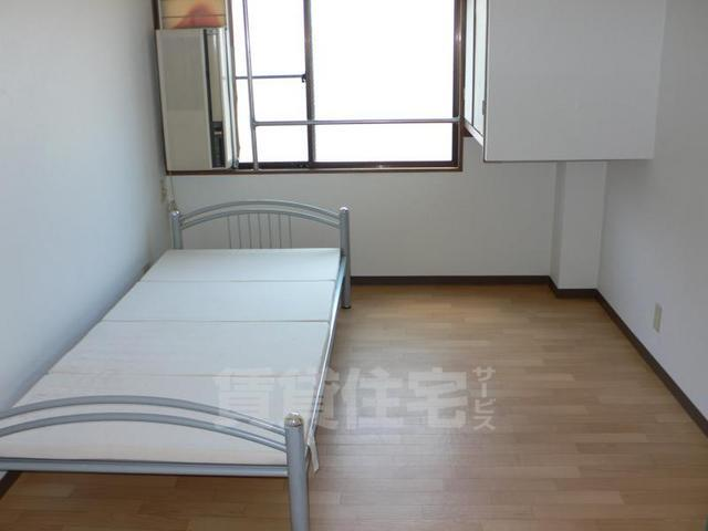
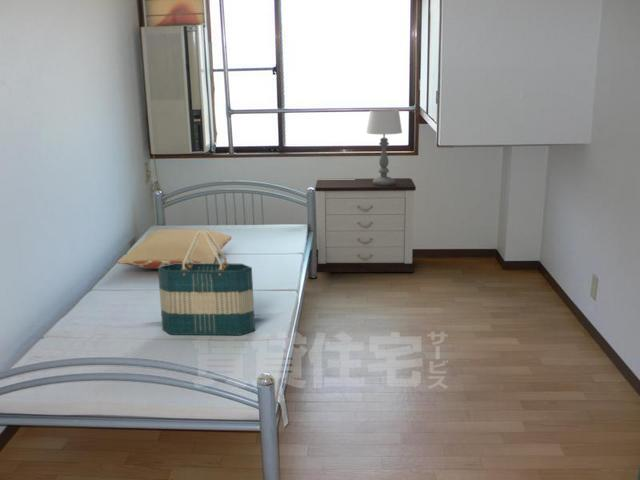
+ pillow [117,229,233,270]
+ tote bag [157,229,256,336]
+ nightstand [314,177,417,273]
+ table lamp [365,109,403,186]
